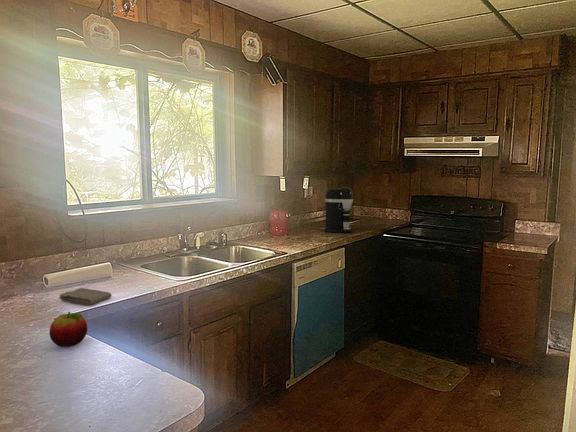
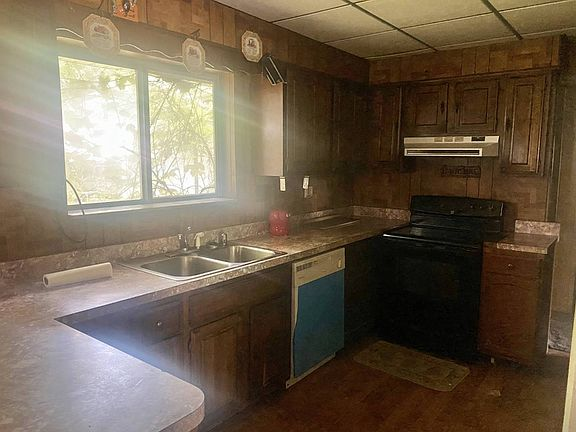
- washcloth [58,287,113,306]
- fruit [49,311,88,348]
- coffee maker [323,186,354,234]
